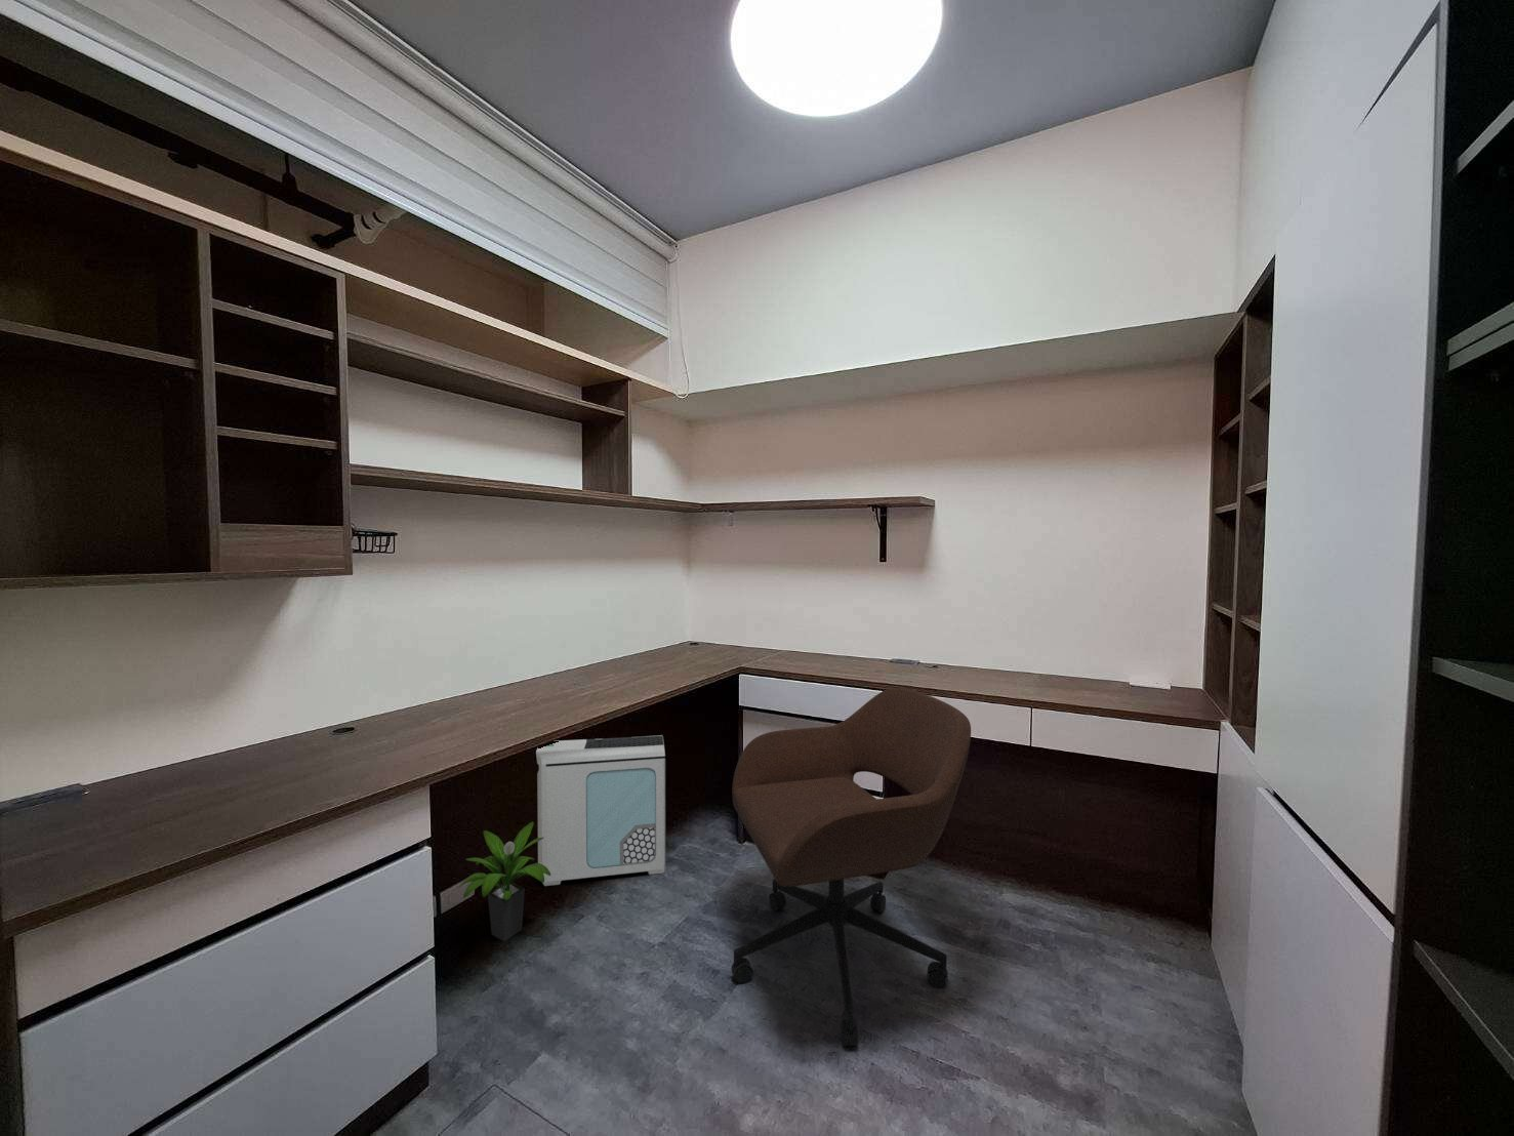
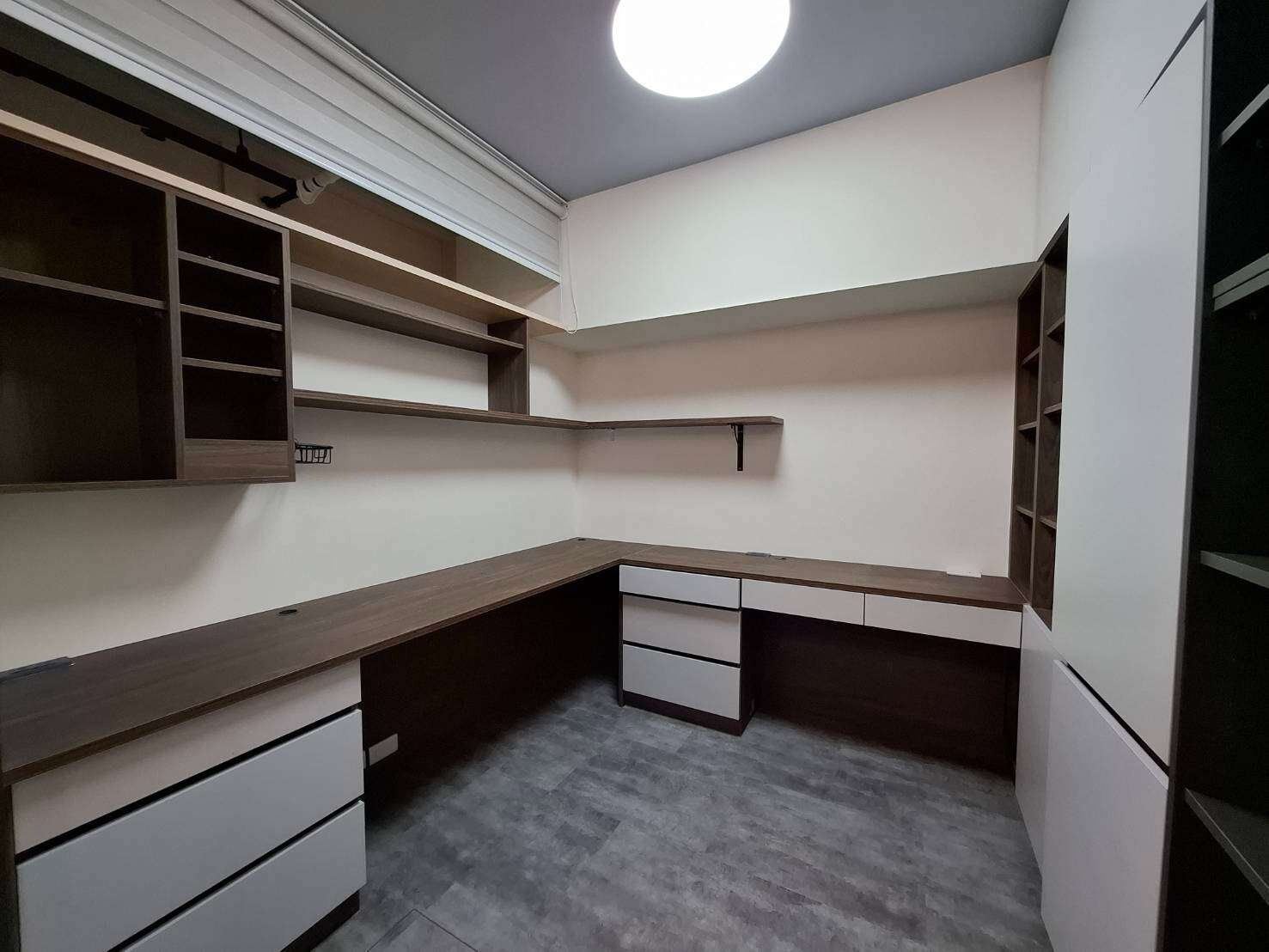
- air purifier [534,734,666,887]
- office chair [730,687,971,1047]
- potted plant [457,821,550,943]
